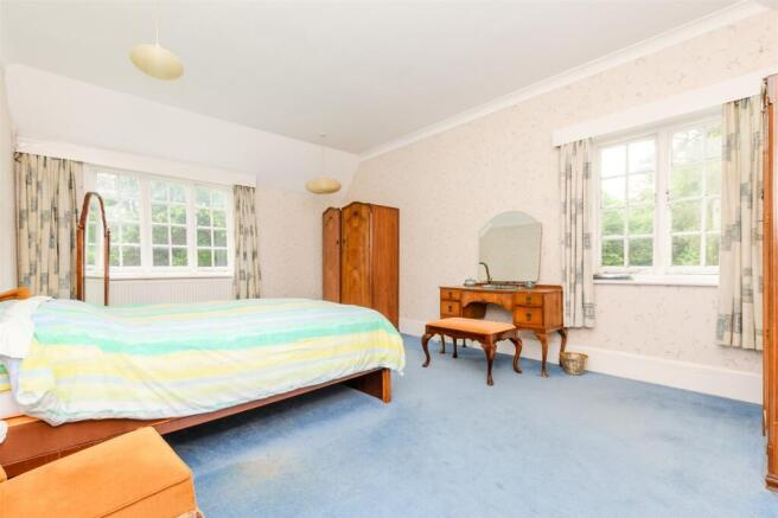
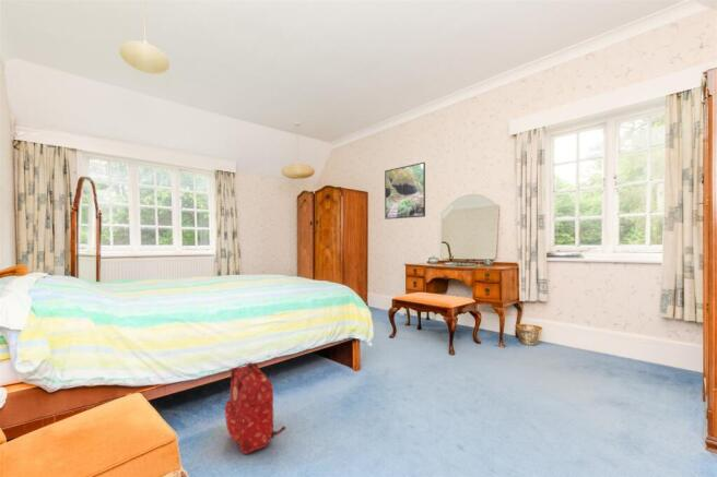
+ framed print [384,162,426,220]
+ backpack [224,361,287,455]
